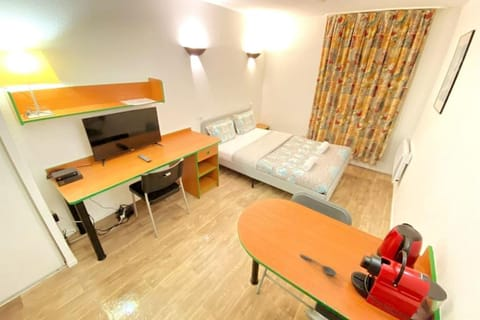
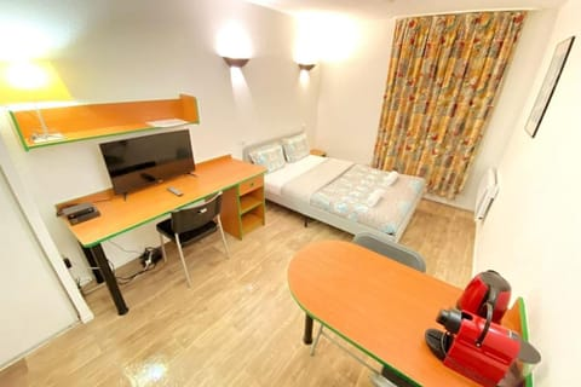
- soupspoon [299,253,337,276]
